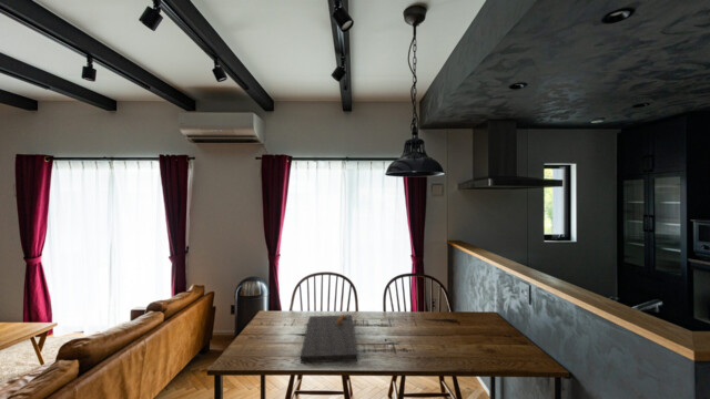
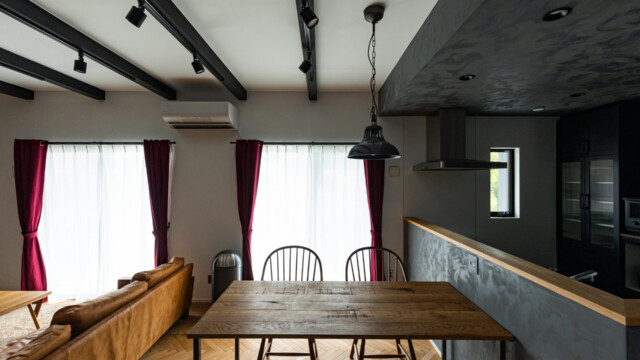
- cutting board [300,313,358,365]
